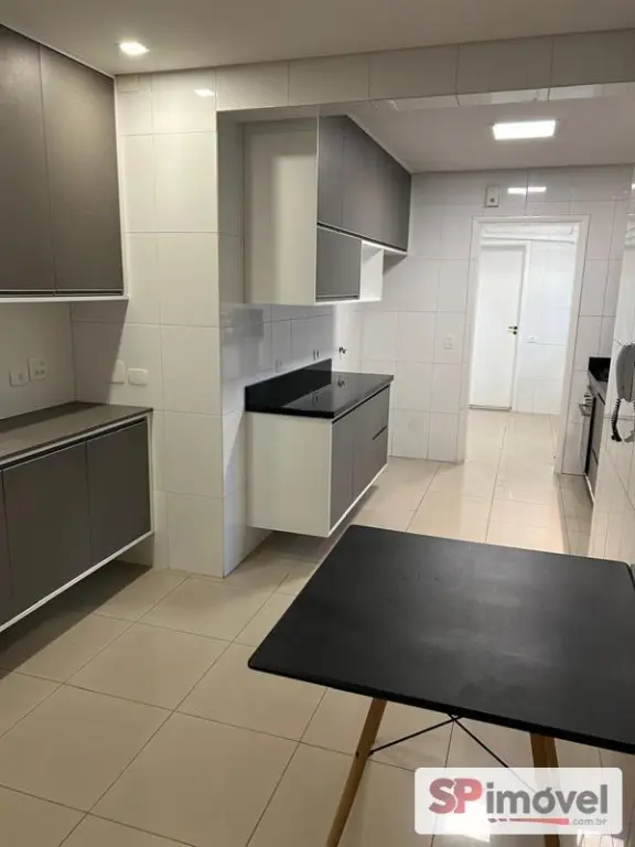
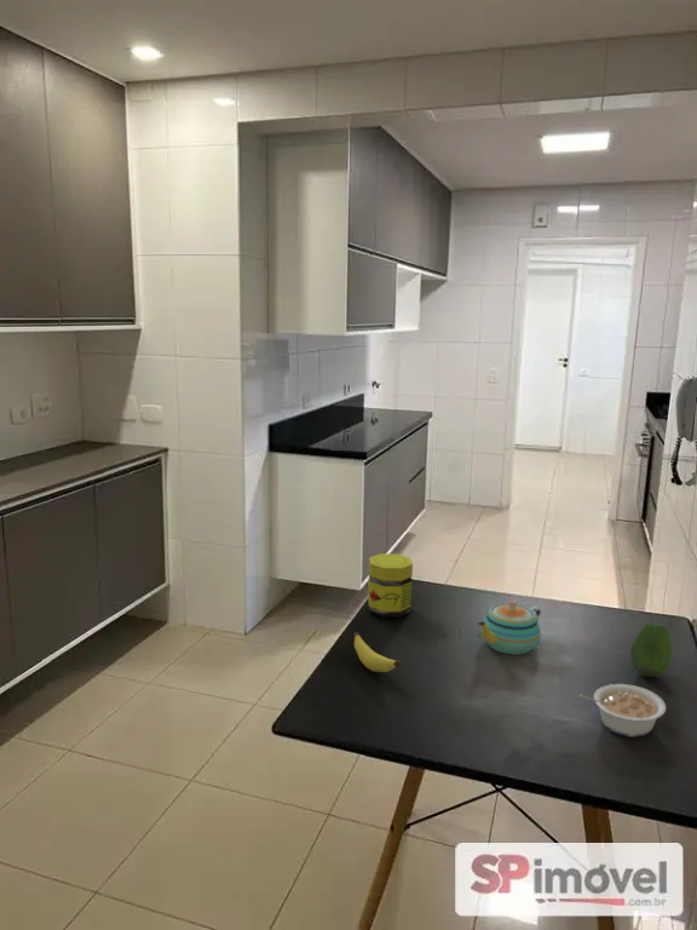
+ banana [352,631,403,673]
+ teapot [477,599,542,655]
+ fruit [629,621,673,678]
+ legume [580,683,667,739]
+ jar [367,552,414,619]
